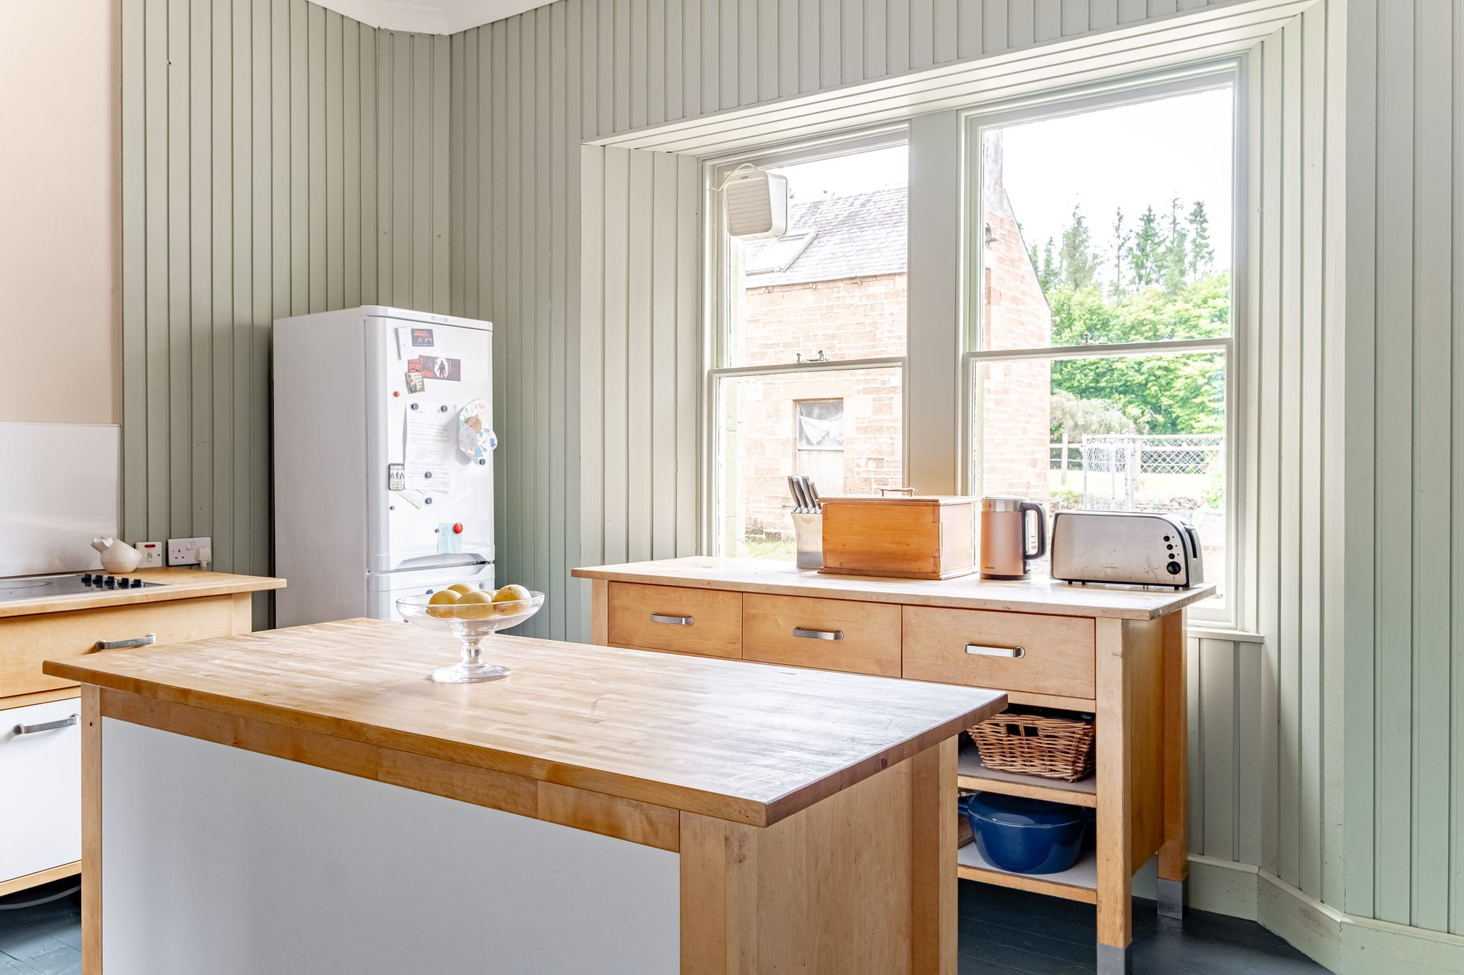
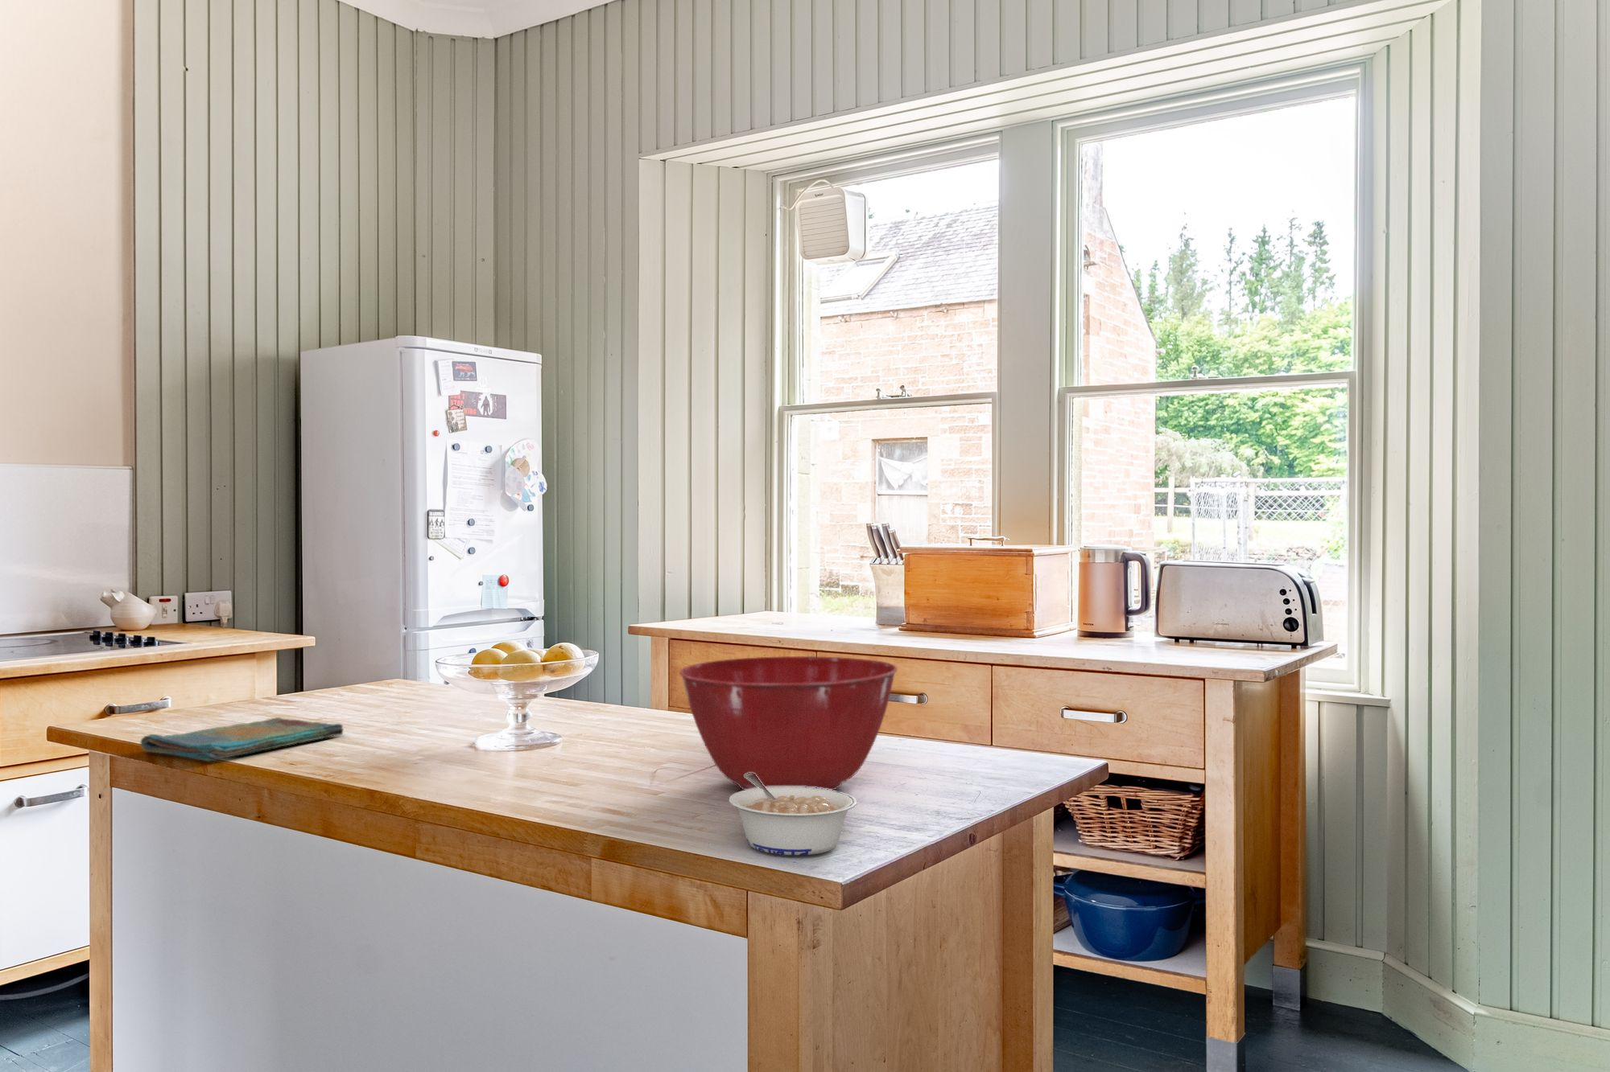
+ dish towel [140,717,345,762]
+ mixing bowl [679,656,899,791]
+ legume [728,773,857,855]
